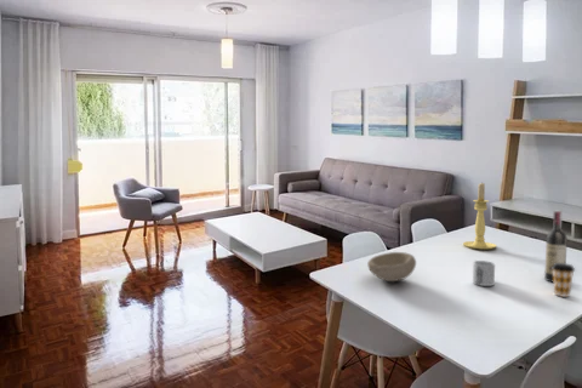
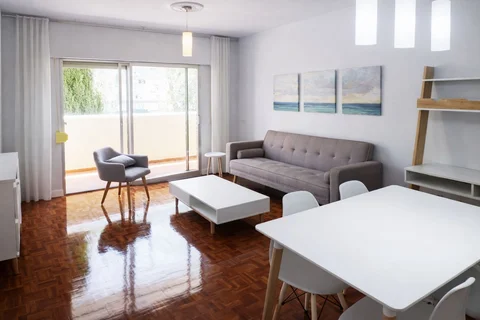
- coffee cup [552,262,576,298]
- candle holder [462,181,498,250]
- bowl [366,251,417,283]
- wine bottle [543,210,569,284]
- mug [472,259,496,287]
